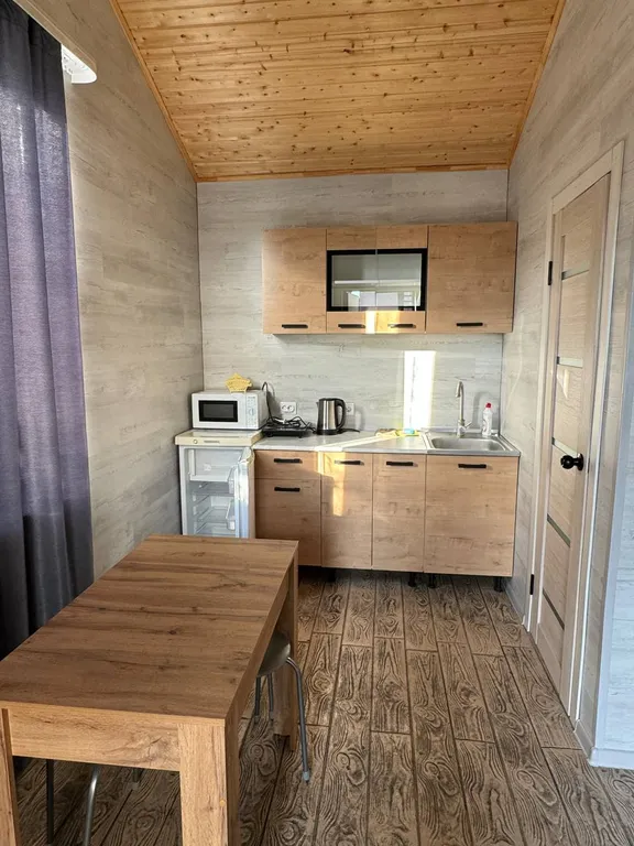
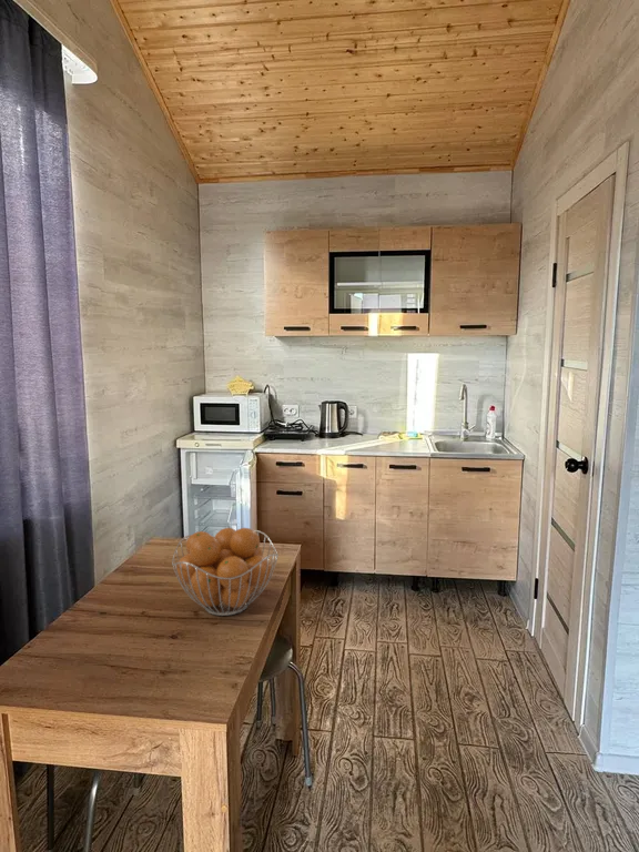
+ fruit basket [171,527,280,617]
